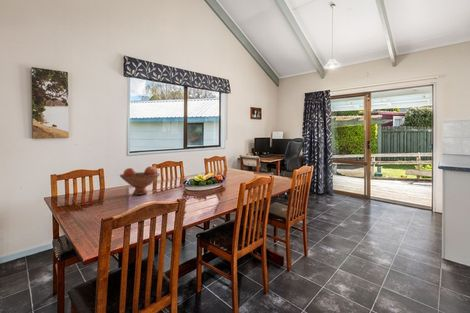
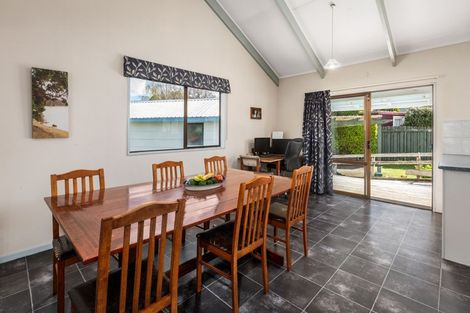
- fruit bowl [119,165,161,196]
